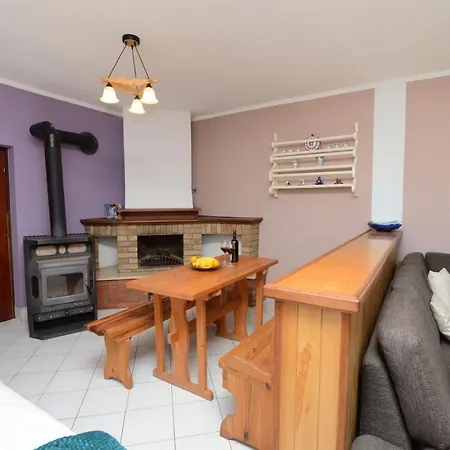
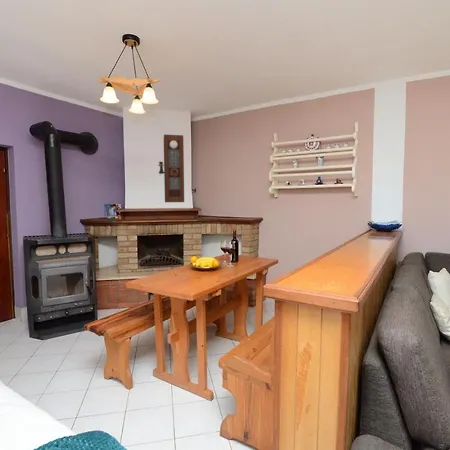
+ pendulum clock [157,134,185,203]
